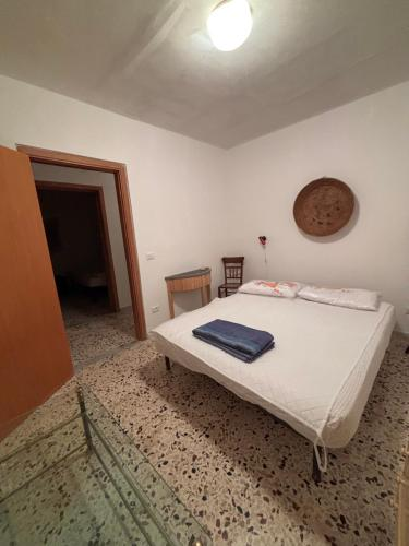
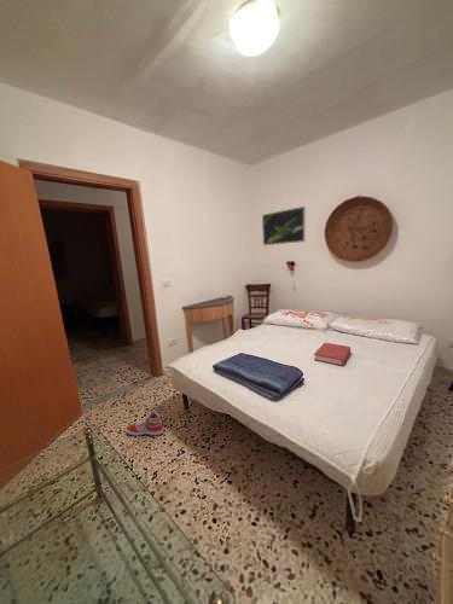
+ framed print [261,205,307,246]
+ hardback book [313,342,352,367]
+ sneaker [126,408,165,437]
